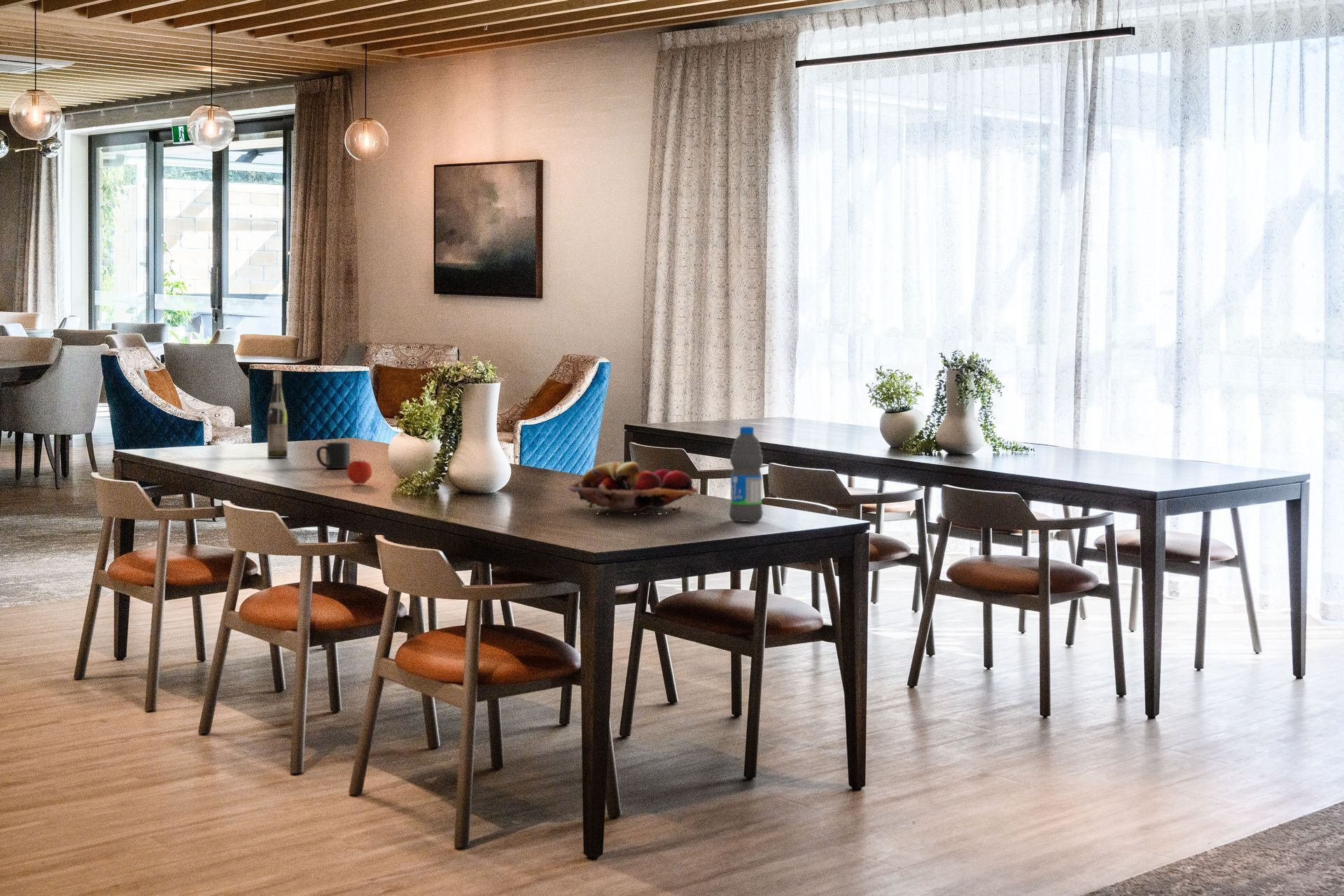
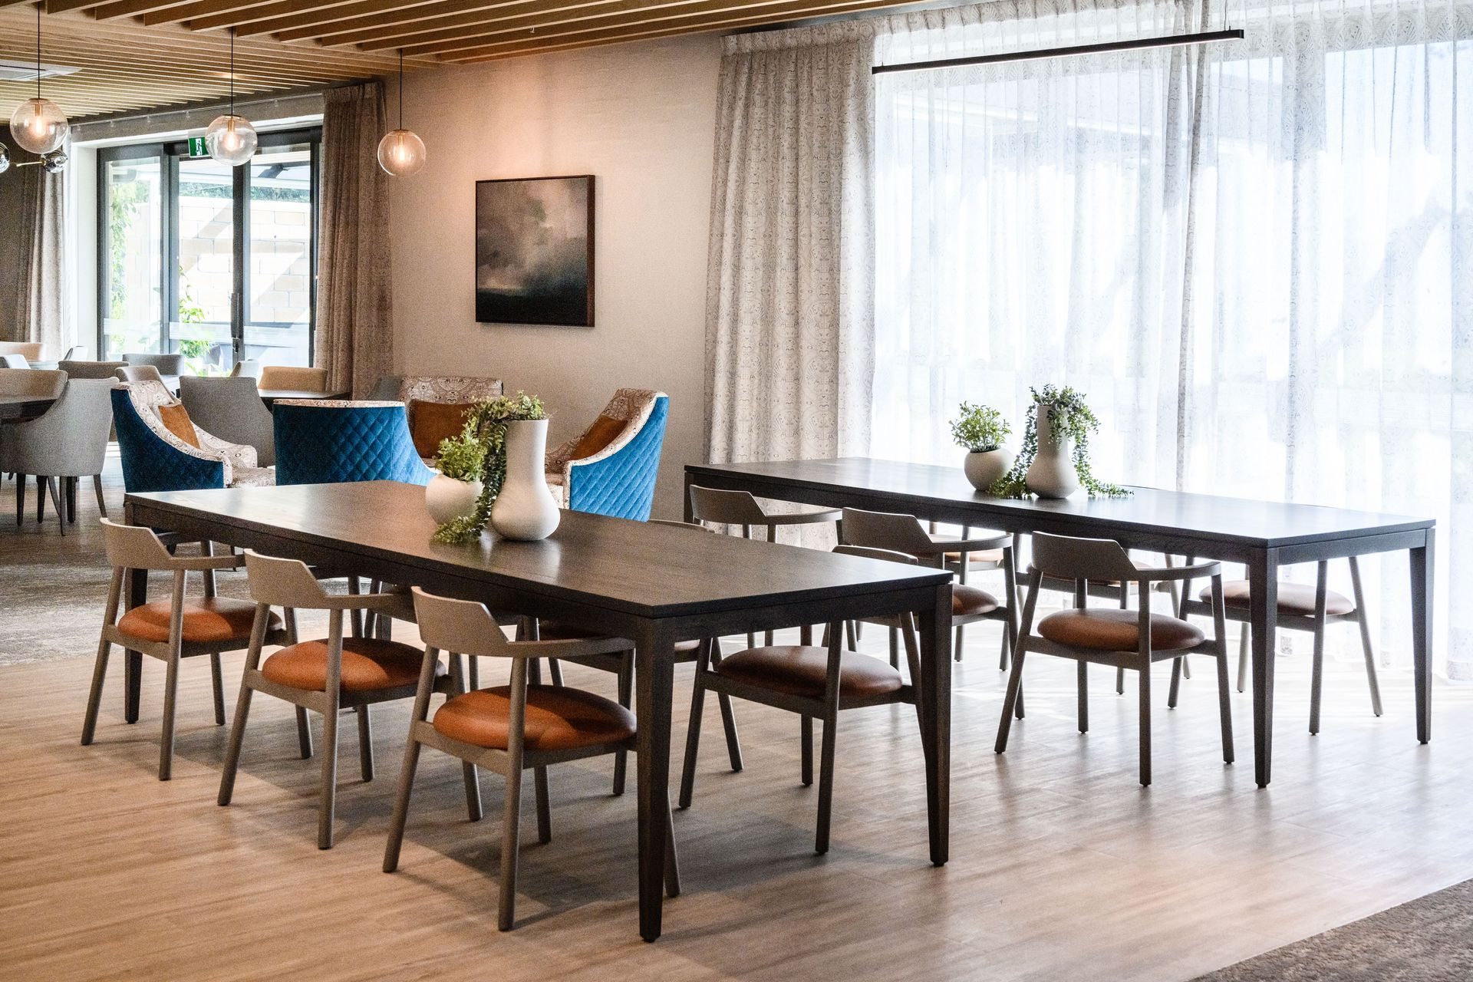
- water bottle [729,426,764,523]
- mug [316,441,351,469]
- apple [346,457,372,485]
- wine bottle [267,370,288,458]
- fruit basket [567,461,699,515]
